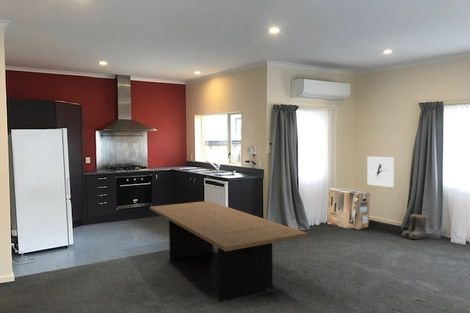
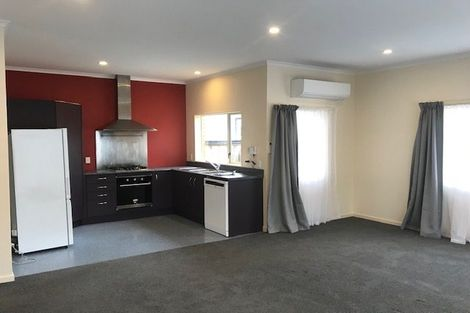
- dining table [149,200,309,303]
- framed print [367,156,395,188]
- cardboard box [326,187,371,230]
- boots [400,214,428,240]
